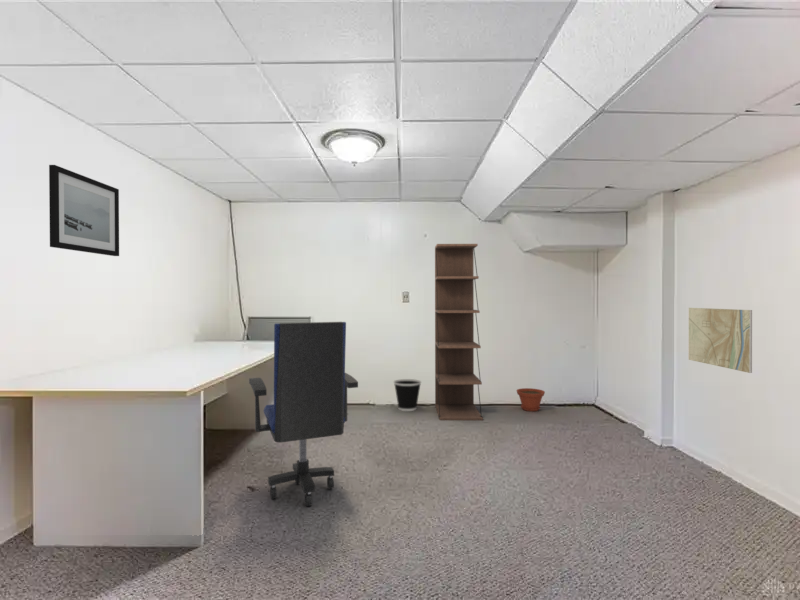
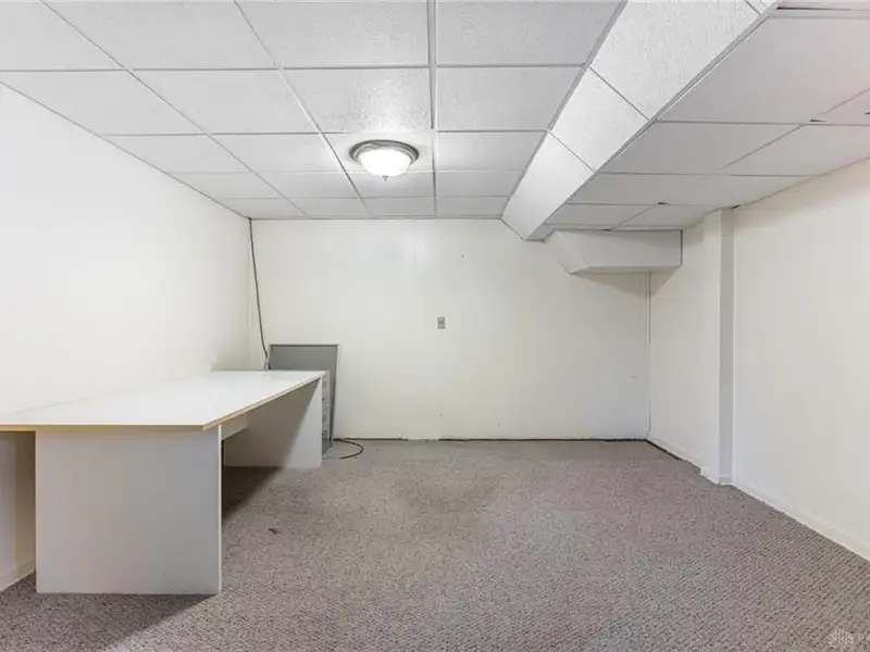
- bookcase [434,243,484,421]
- wastebasket [393,378,422,412]
- plant pot [515,387,546,412]
- map [688,307,753,374]
- office chair [248,321,359,508]
- wall art [48,164,120,257]
